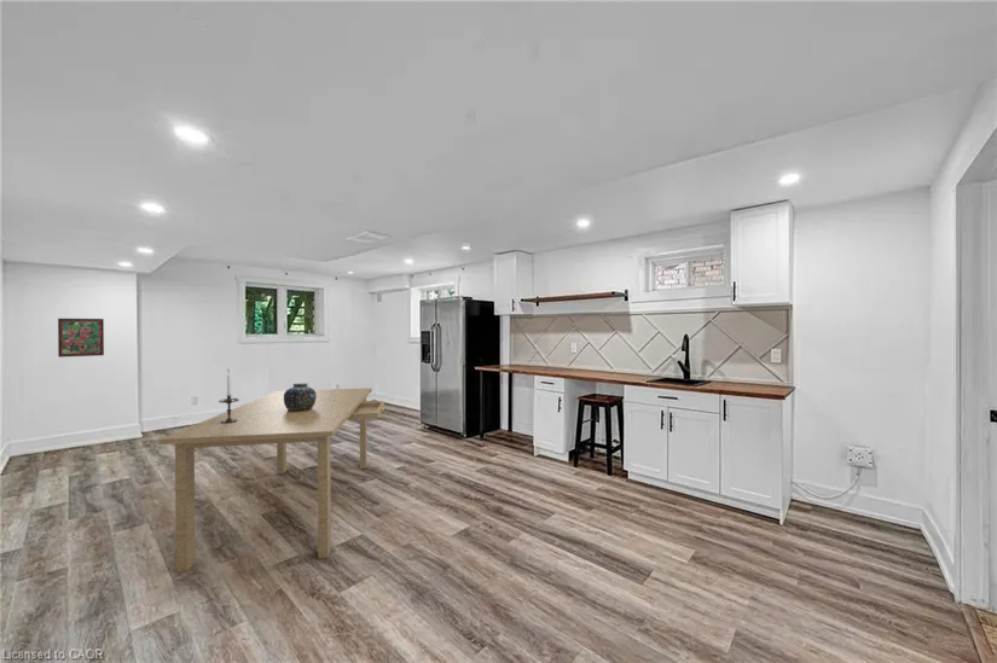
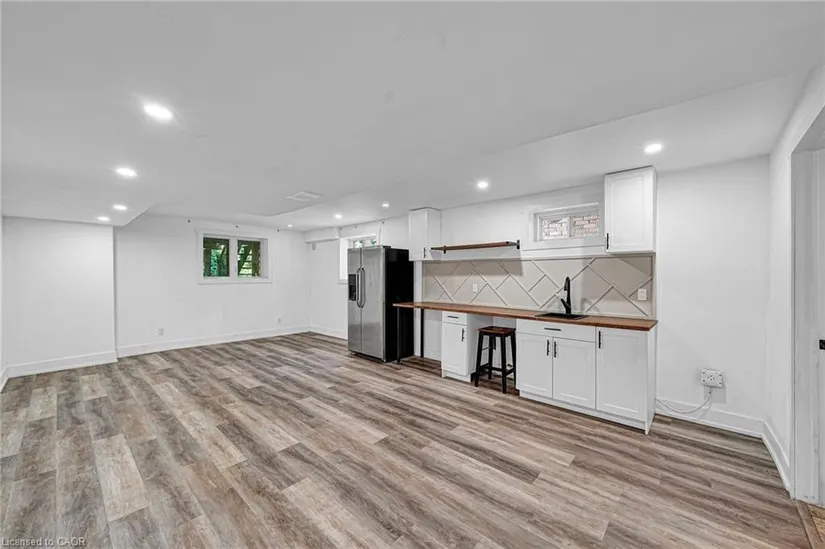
- candlestick [218,367,240,424]
- dining table [158,386,386,574]
- vase [284,382,317,411]
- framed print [57,318,105,359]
